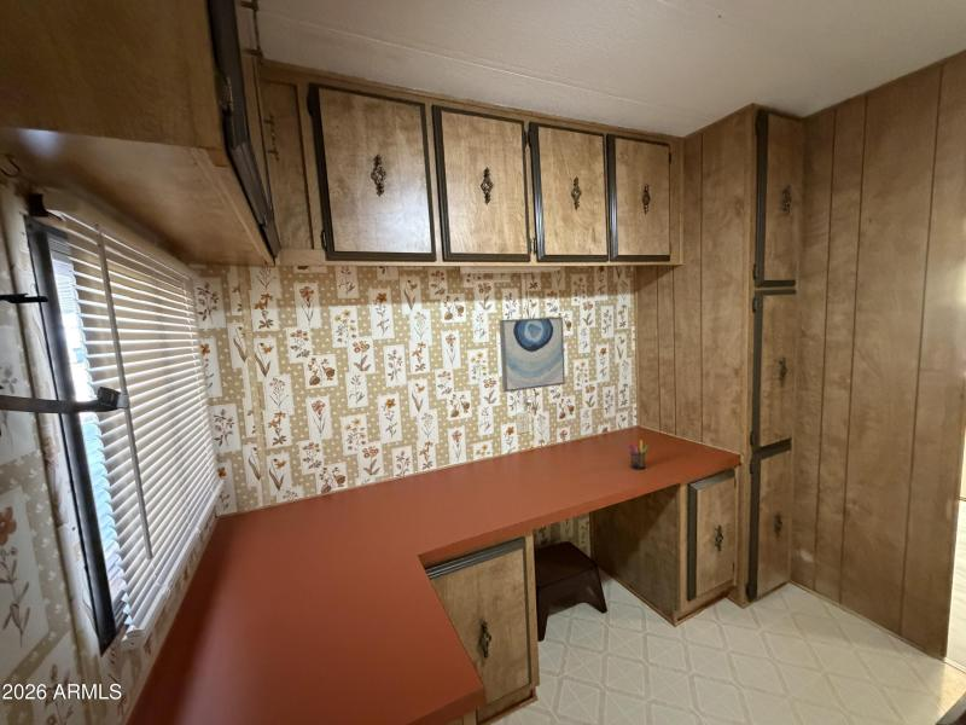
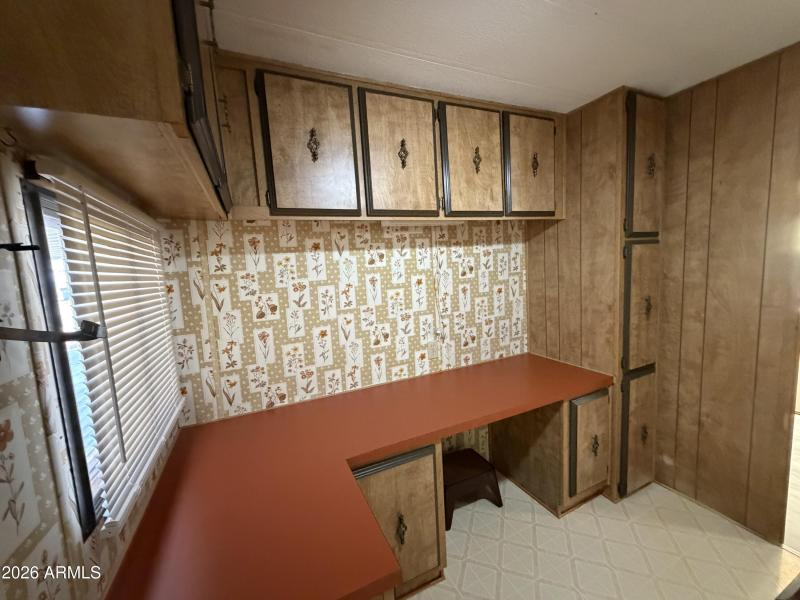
- wall art [499,315,566,394]
- pen holder [627,440,650,471]
